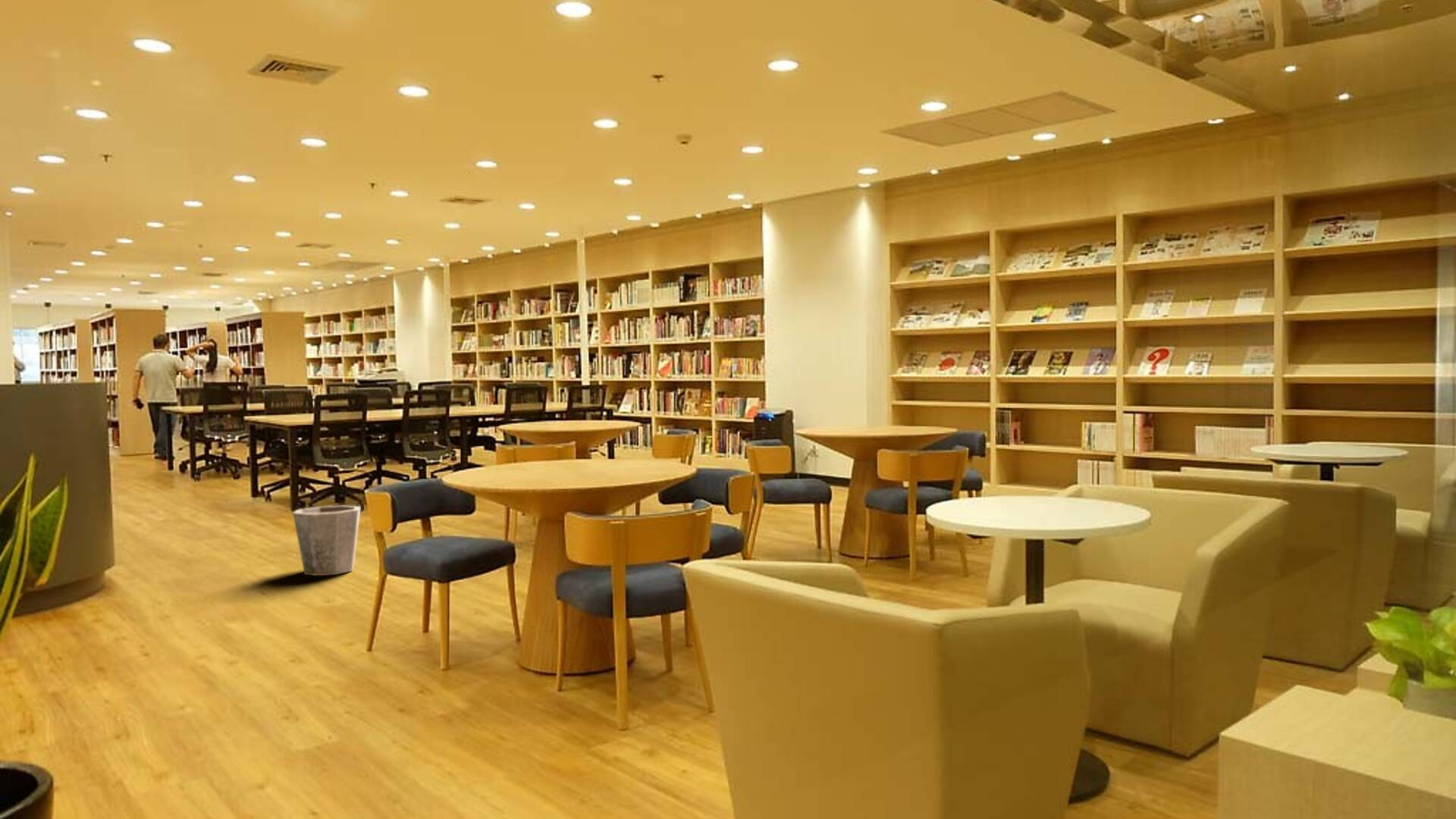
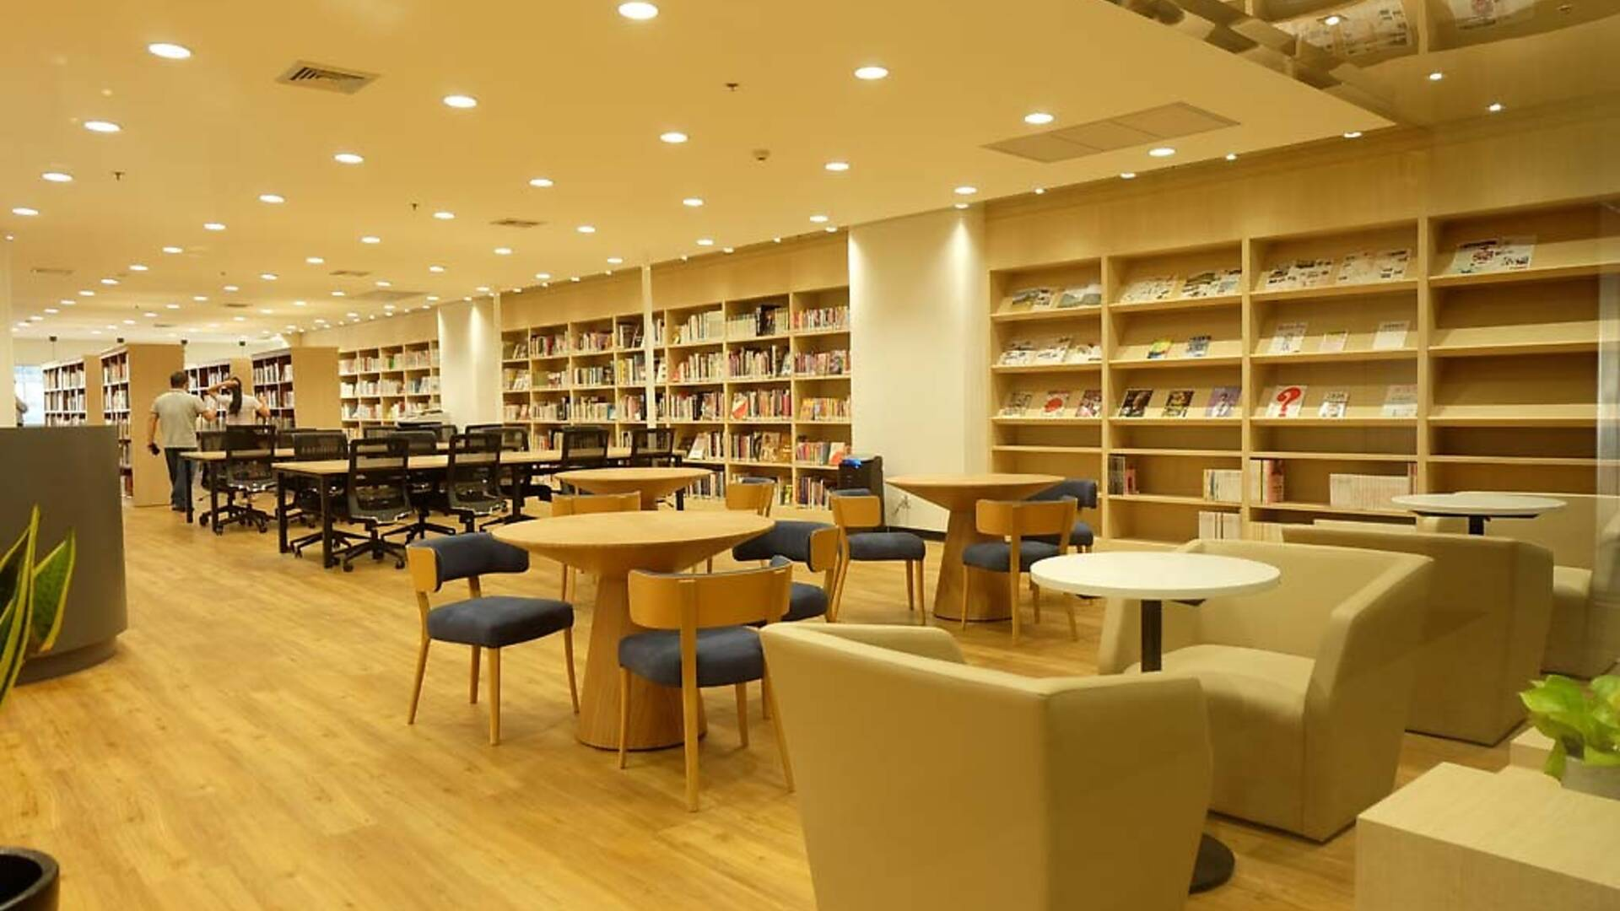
- waste bin [292,505,362,576]
